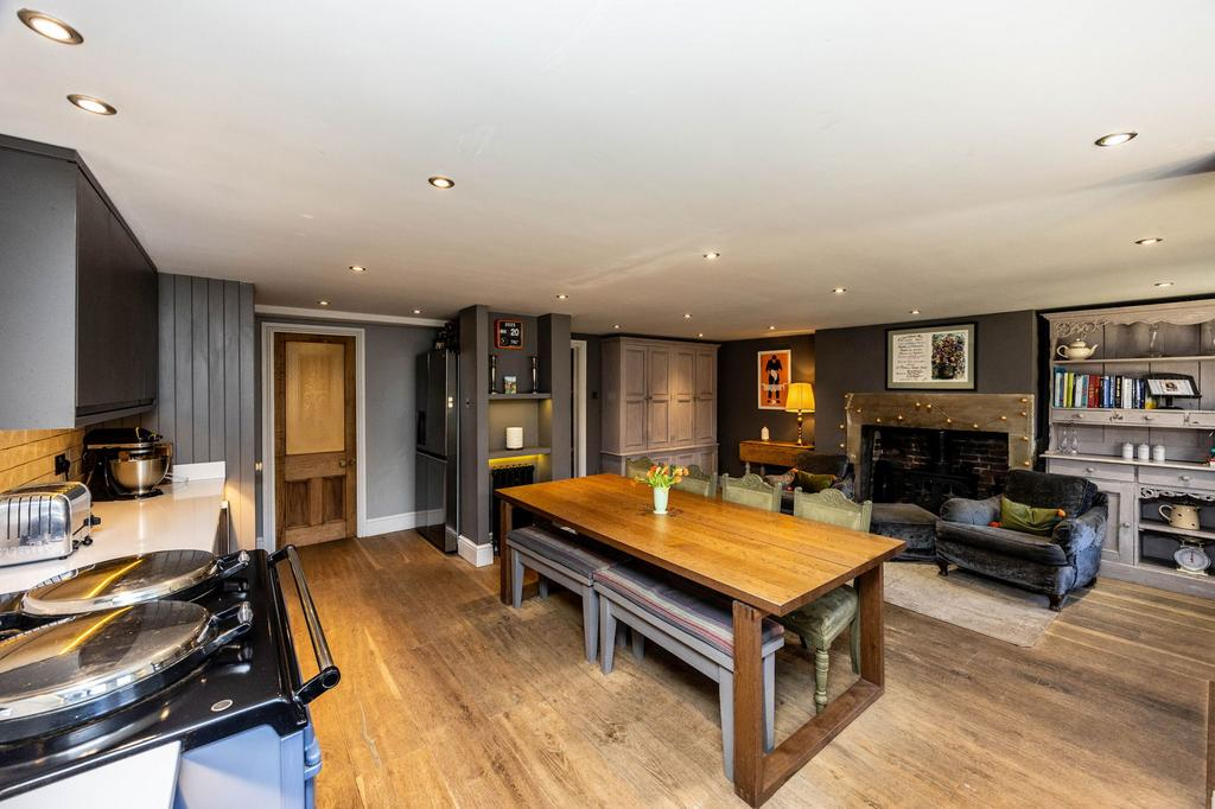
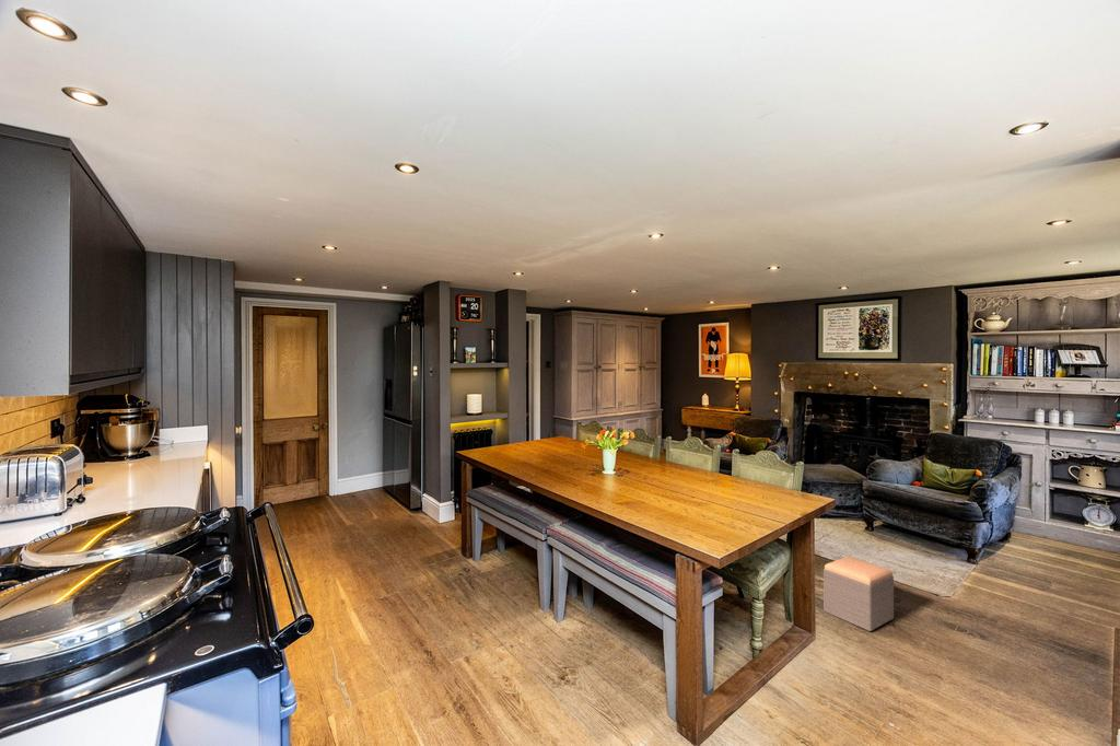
+ footstool [822,555,895,632]
